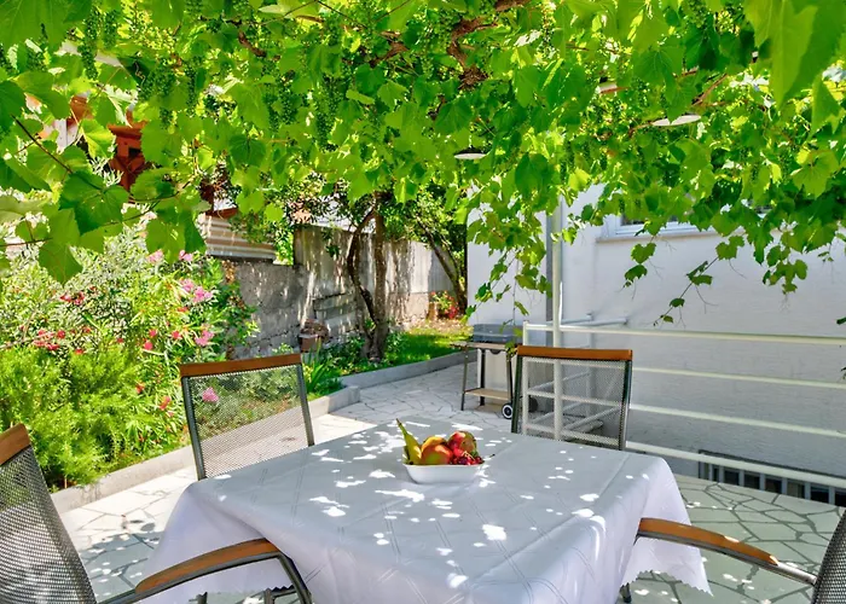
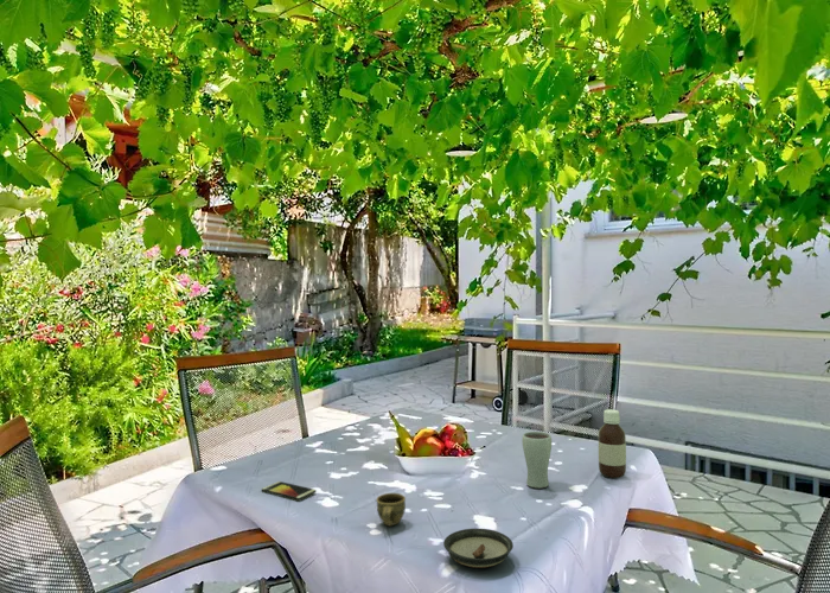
+ saucer [442,528,515,569]
+ bottle [598,408,627,479]
+ drinking glass [521,431,553,490]
+ cup [375,492,407,528]
+ smartphone [261,480,318,502]
